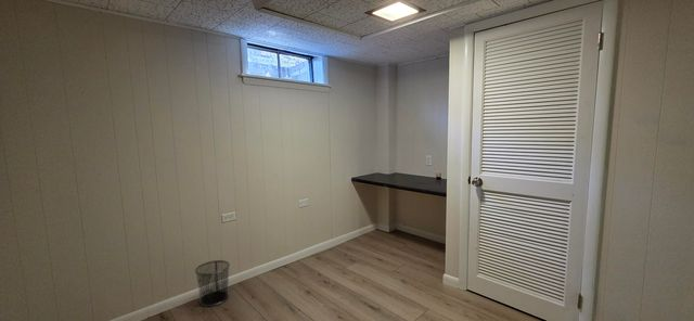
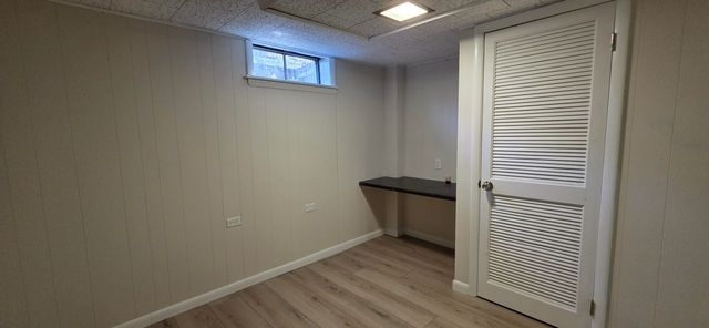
- waste bin [194,259,231,307]
